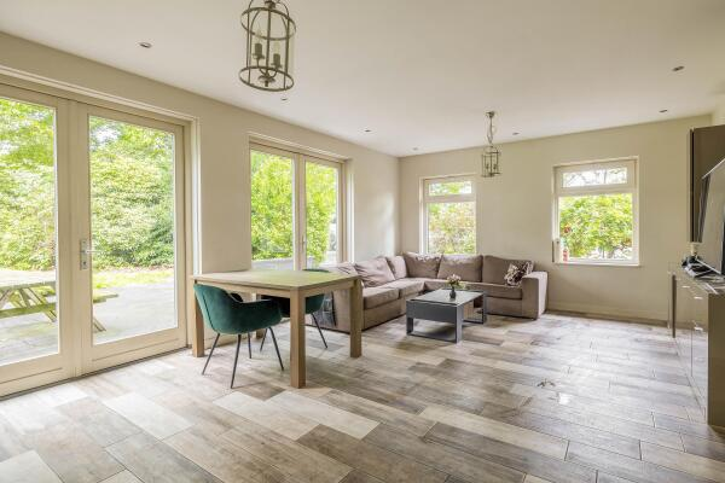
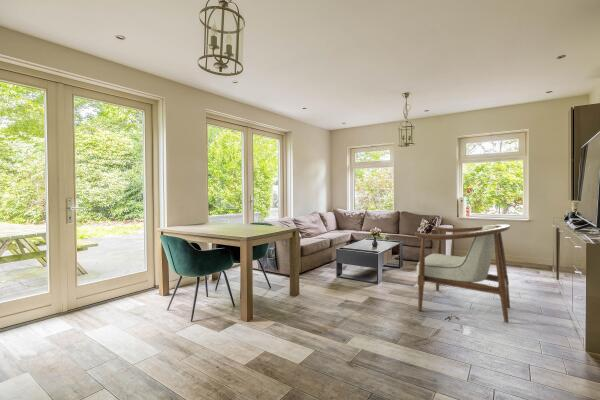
+ armchair [414,223,511,324]
